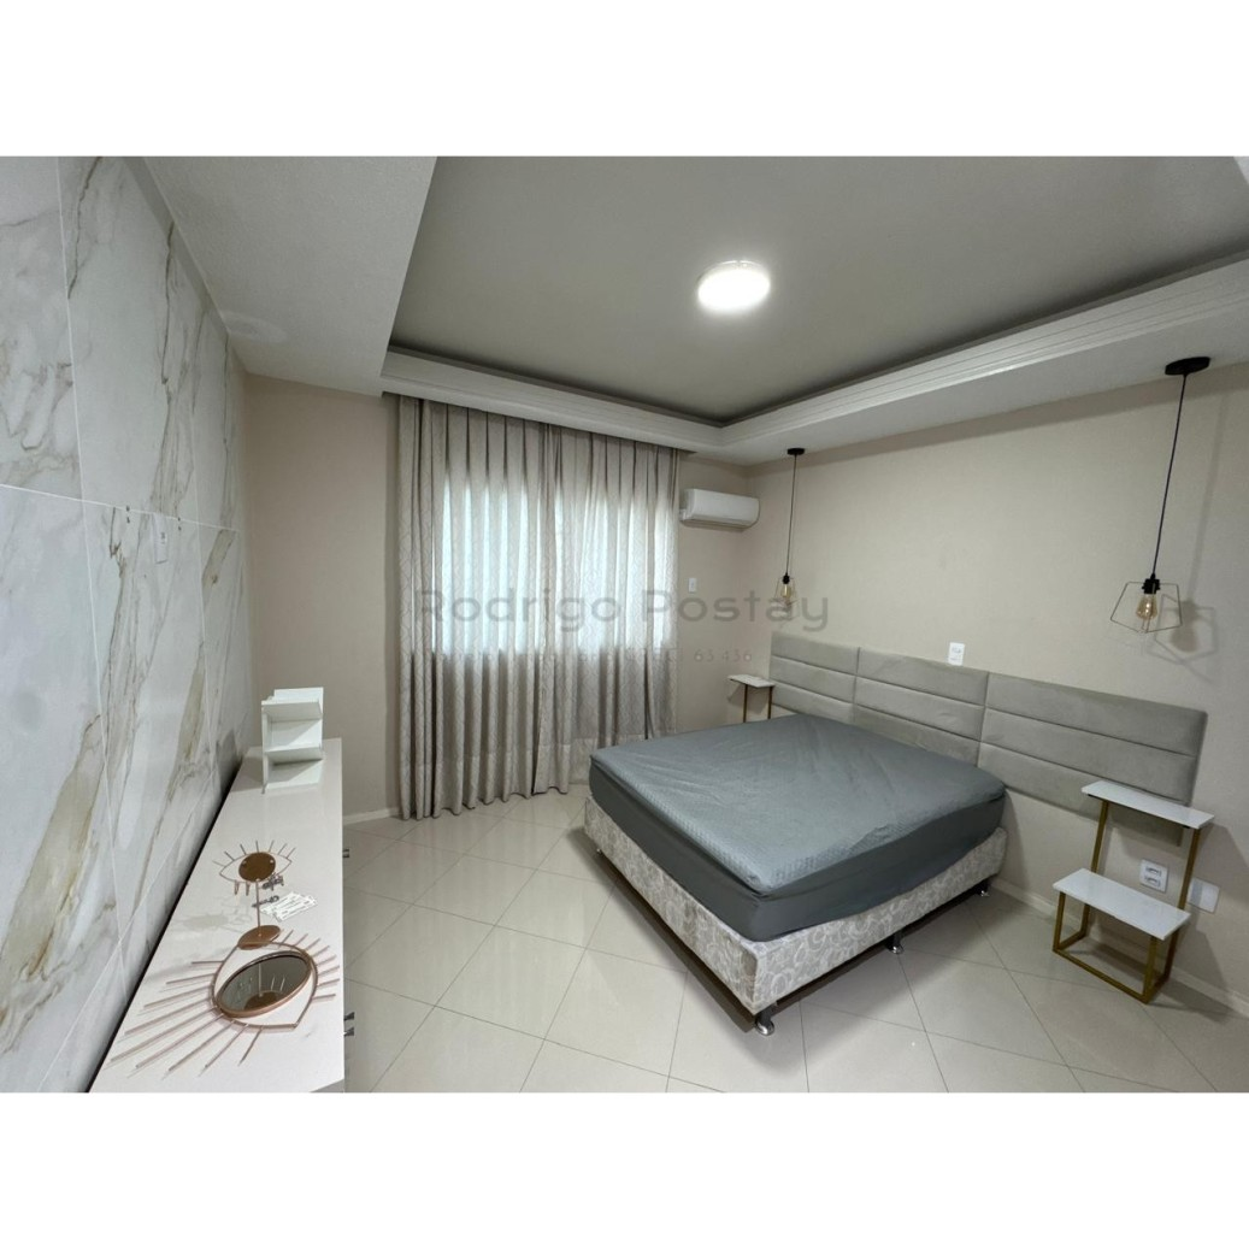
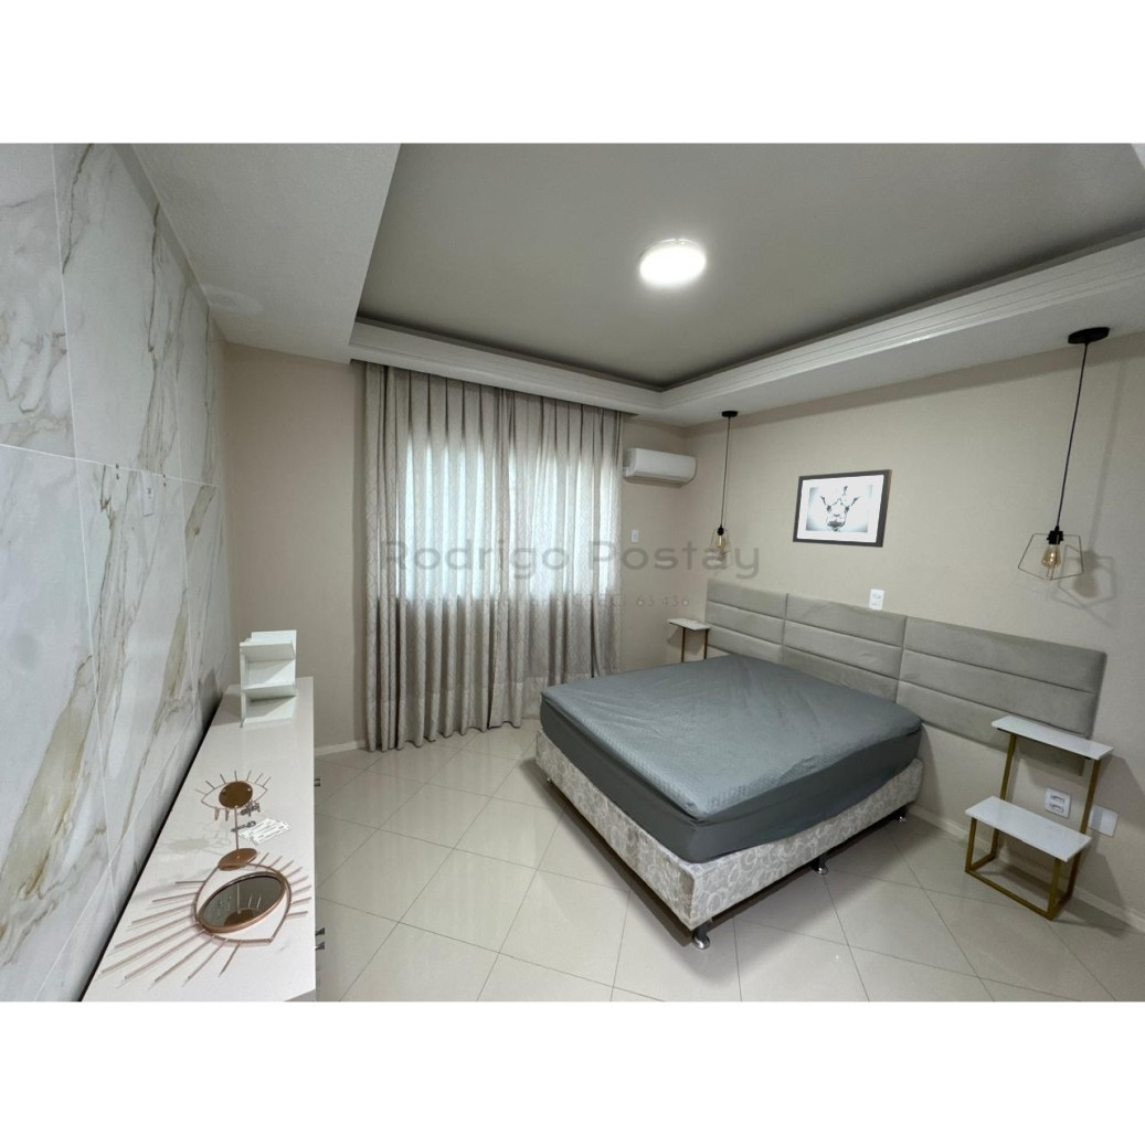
+ wall art [792,468,893,549]
